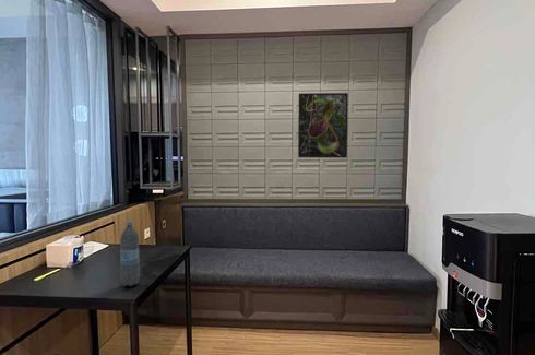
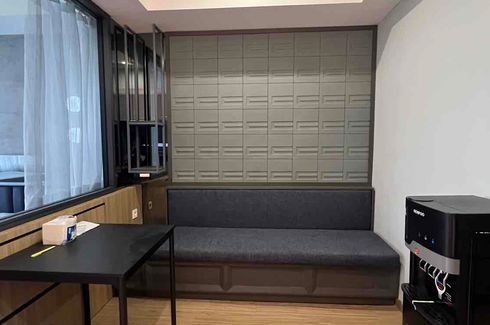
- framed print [297,92,349,158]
- water bottle [119,220,141,287]
